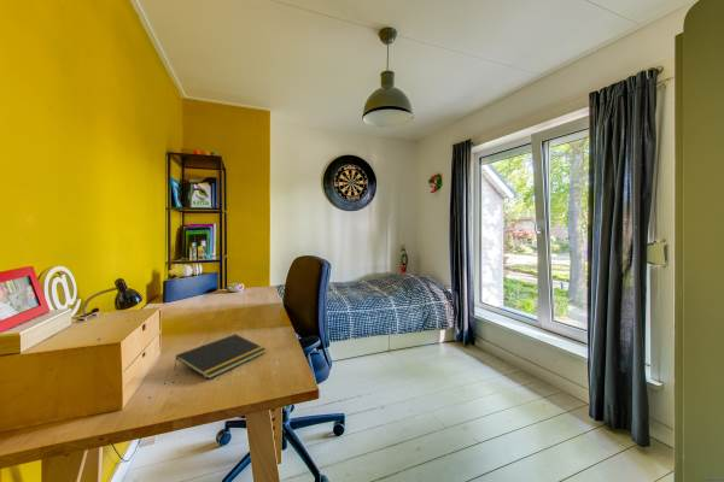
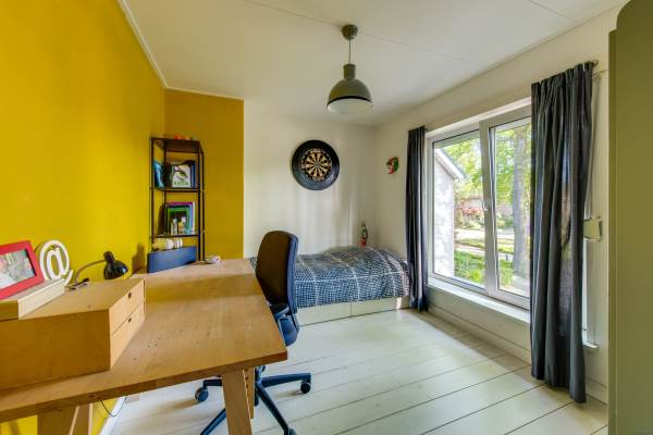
- notepad [173,333,267,380]
